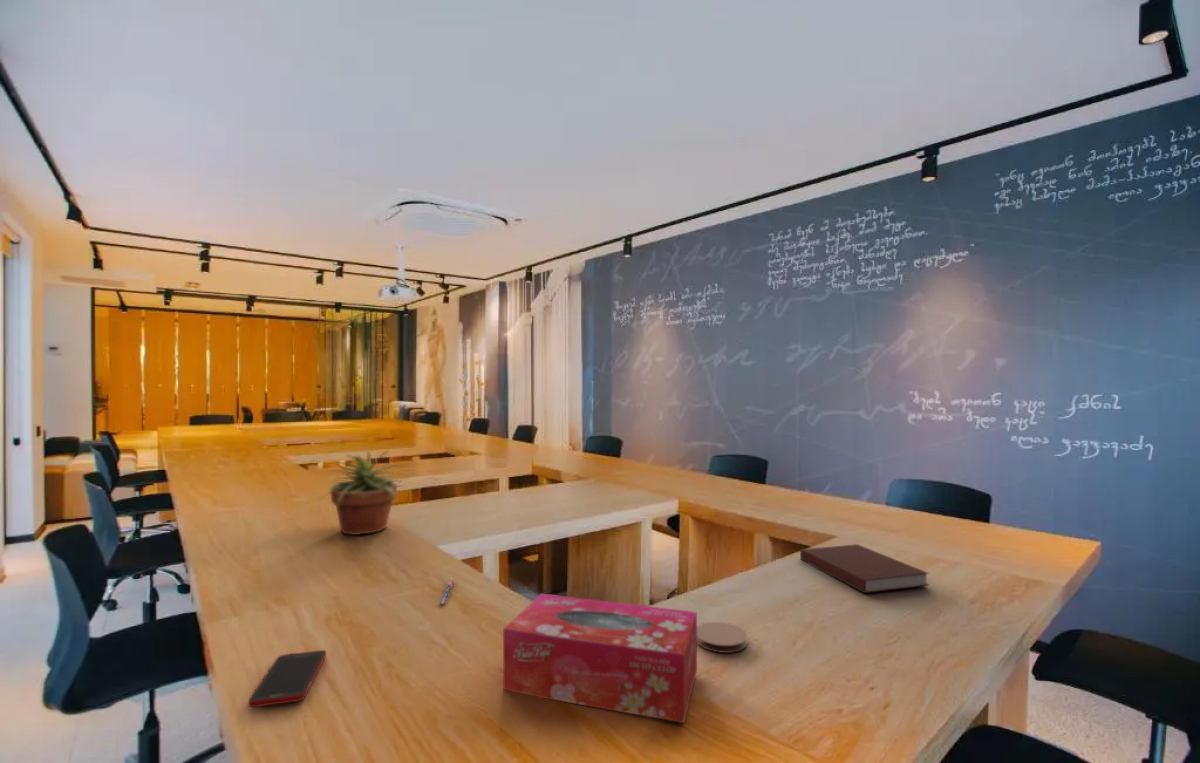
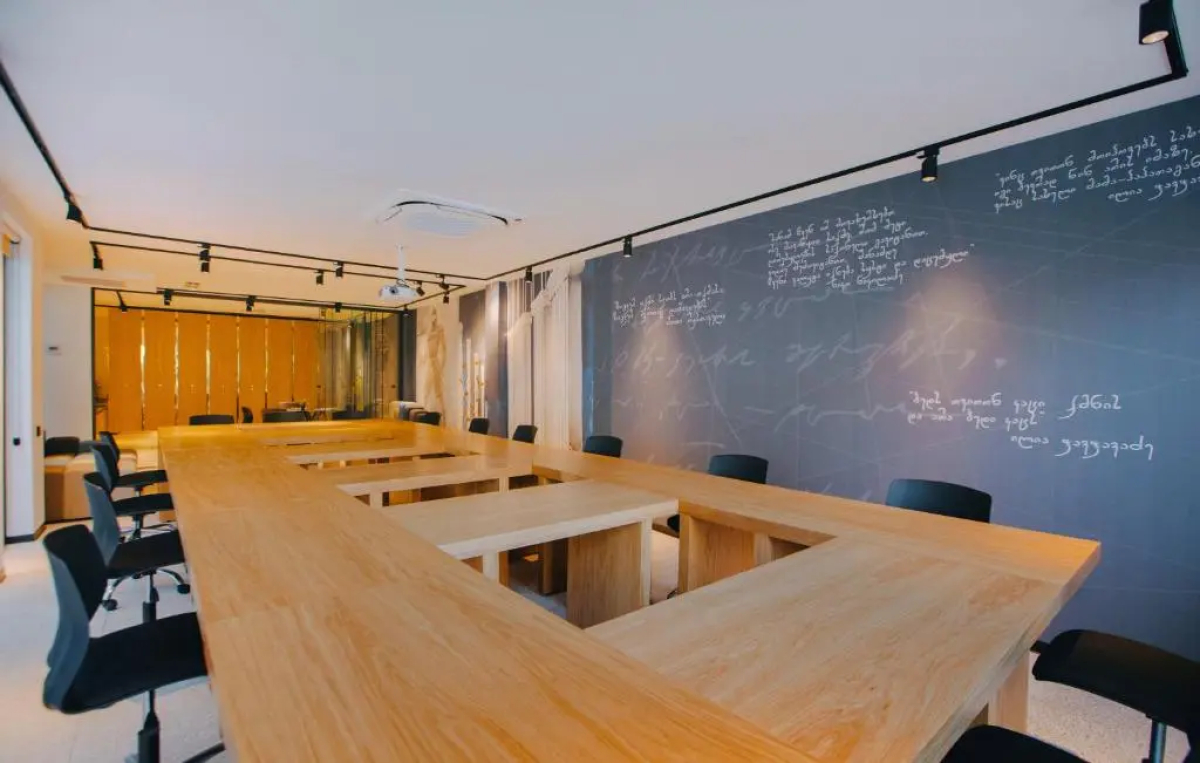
- potted plant [318,450,406,536]
- cell phone [247,649,327,708]
- notebook [799,543,930,594]
- pen [438,576,456,606]
- coaster [697,621,748,654]
- tissue box [502,593,698,724]
